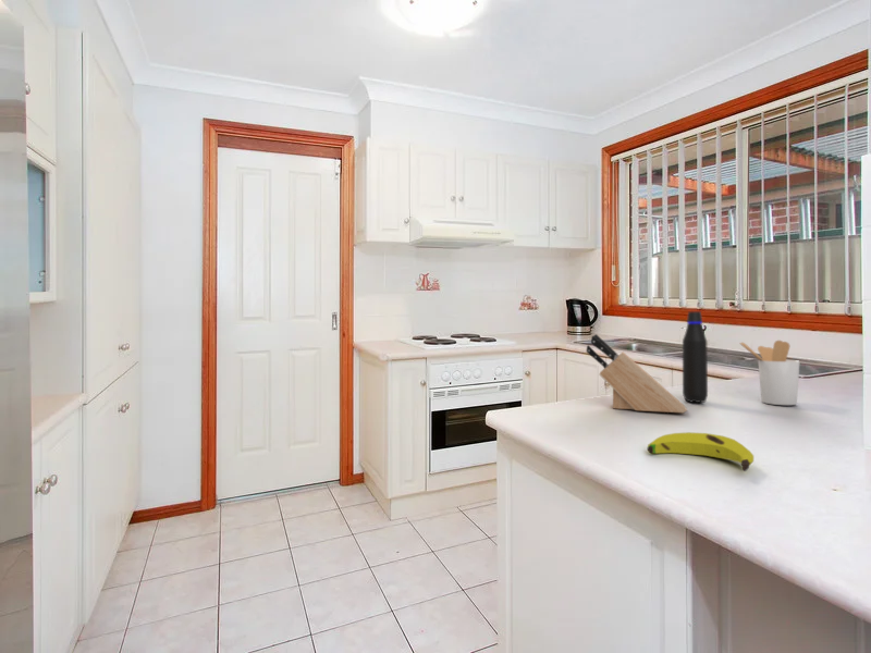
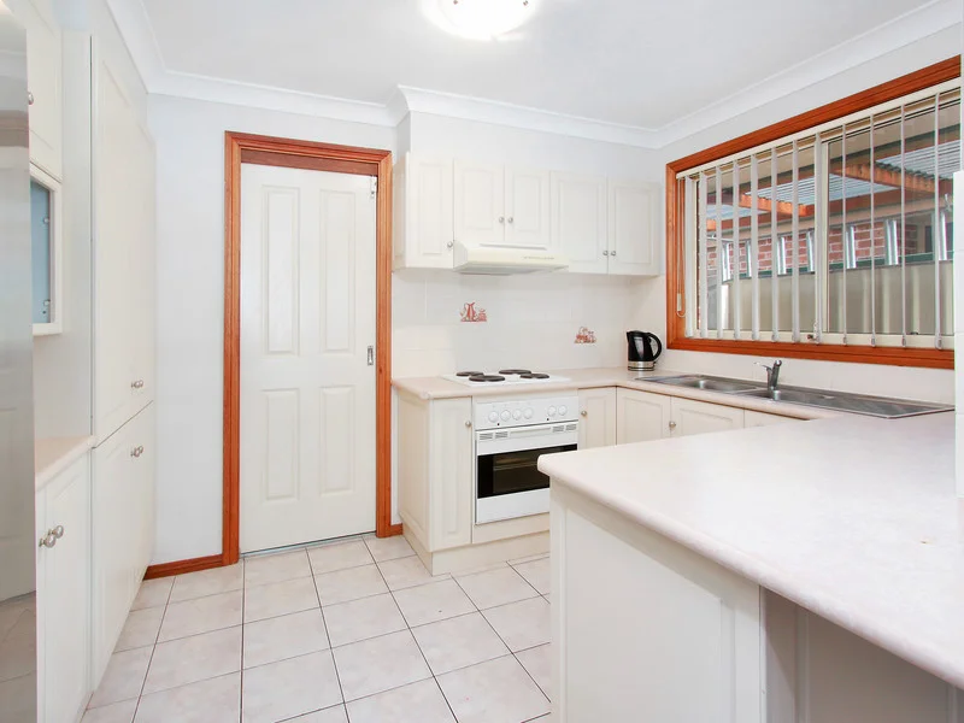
- utensil holder [739,340,800,406]
- knife block [586,333,688,414]
- banana [647,431,755,472]
- water bottle [682,310,709,404]
